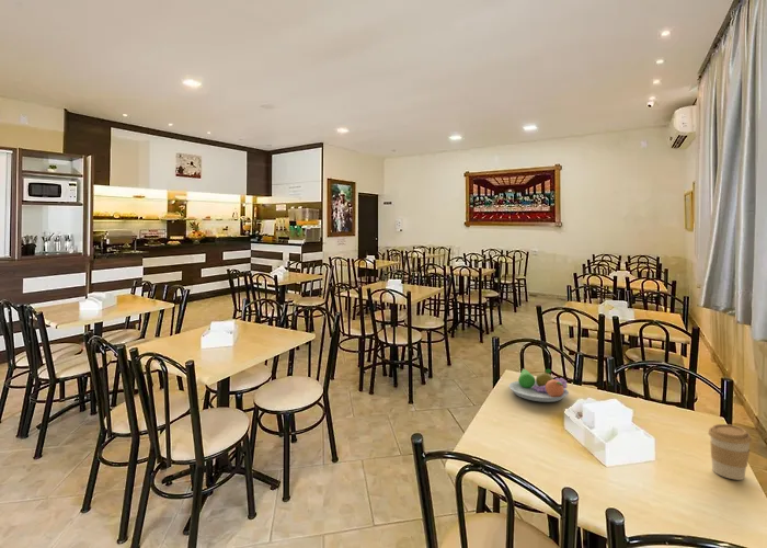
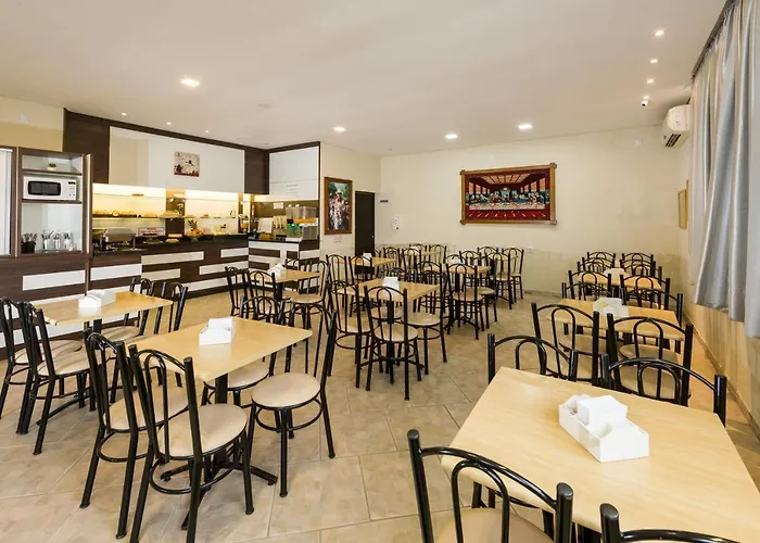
- coffee cup [708,423,753,481]
- fruit bowl [507,367,570,403]
